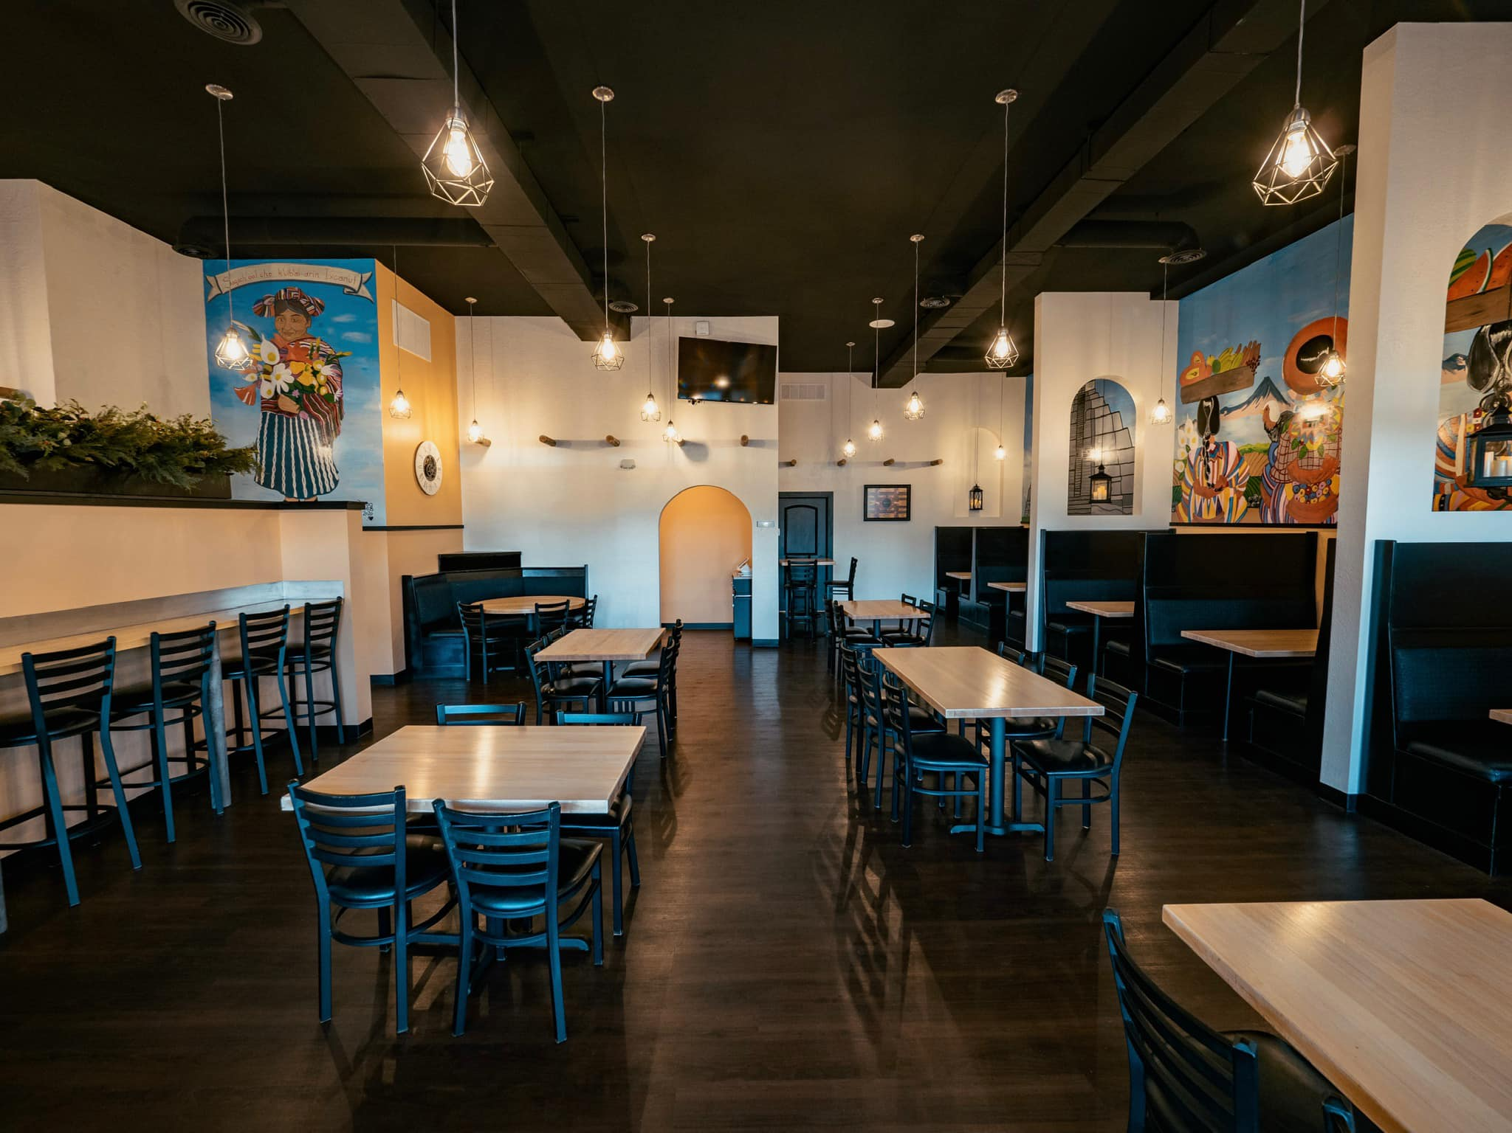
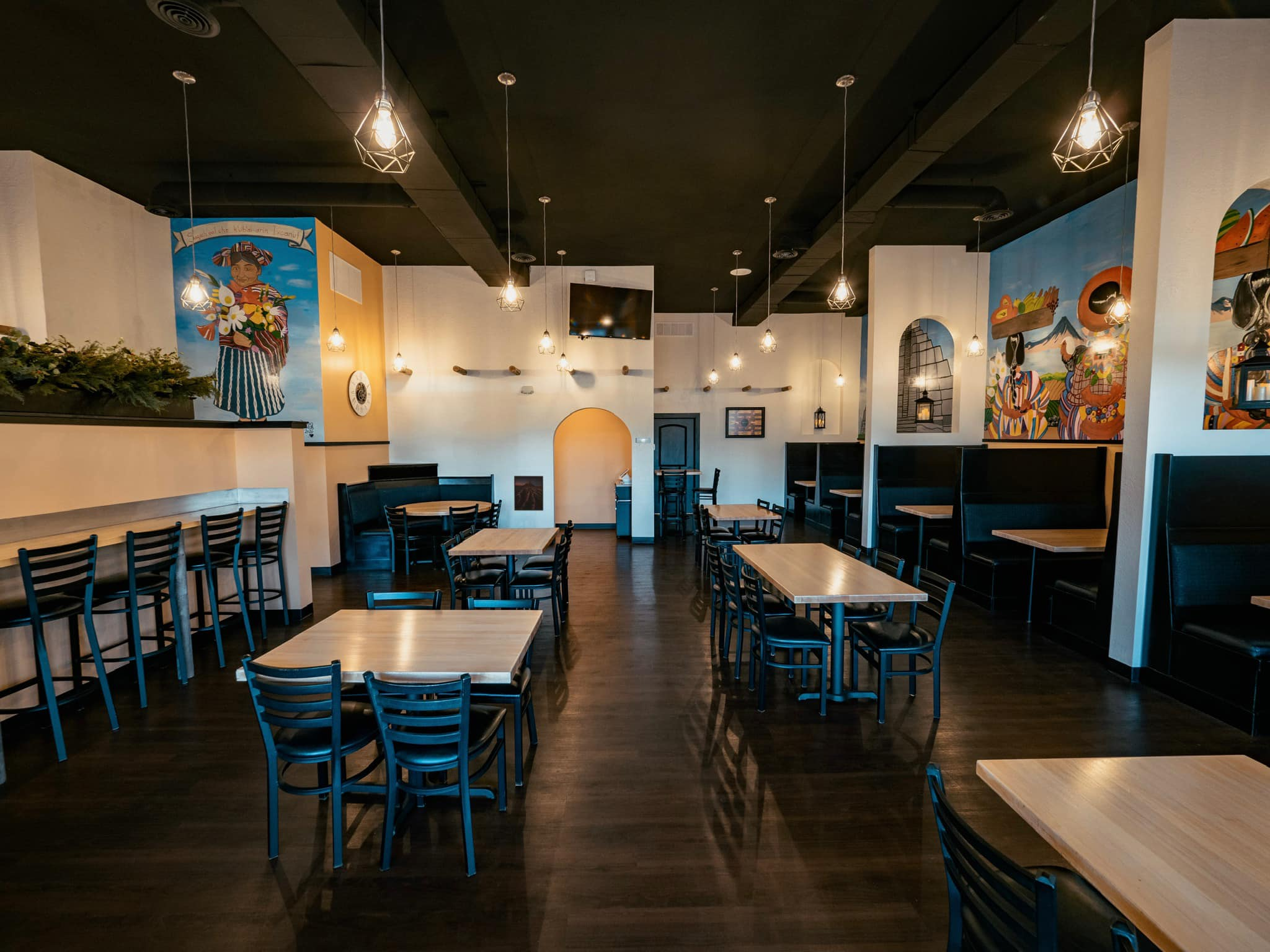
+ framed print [513,475,544,511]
